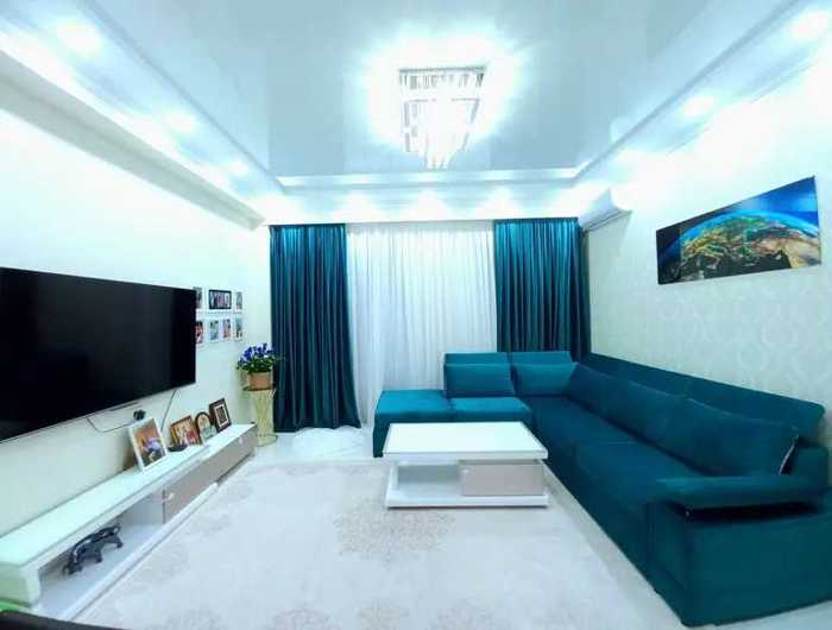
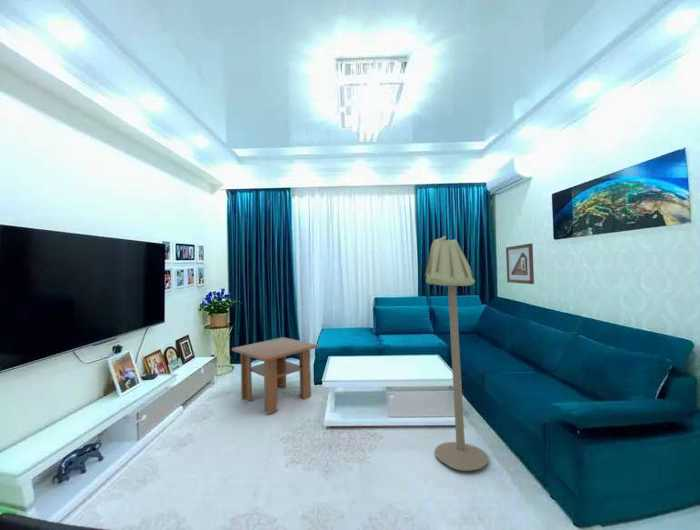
+ floor lamp [424,235,490,472]
+ picture frame [505,243,535,285]
+ coffee table [231,336,319,415]
